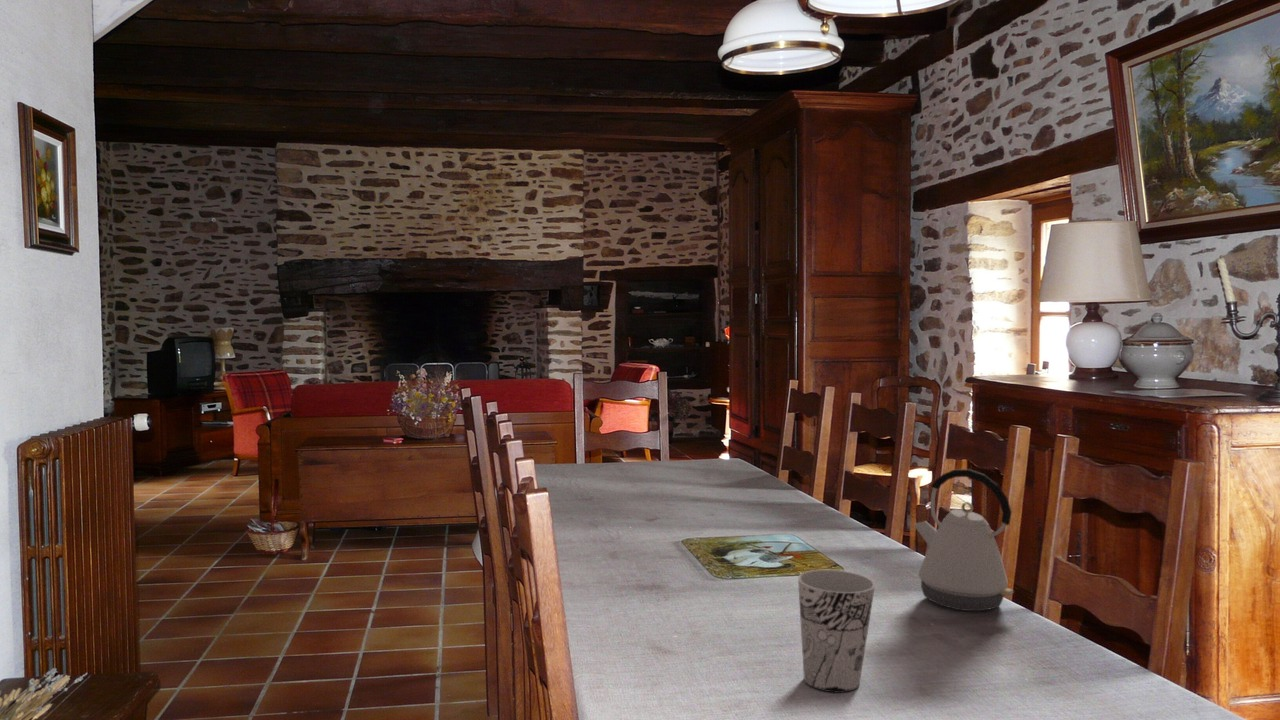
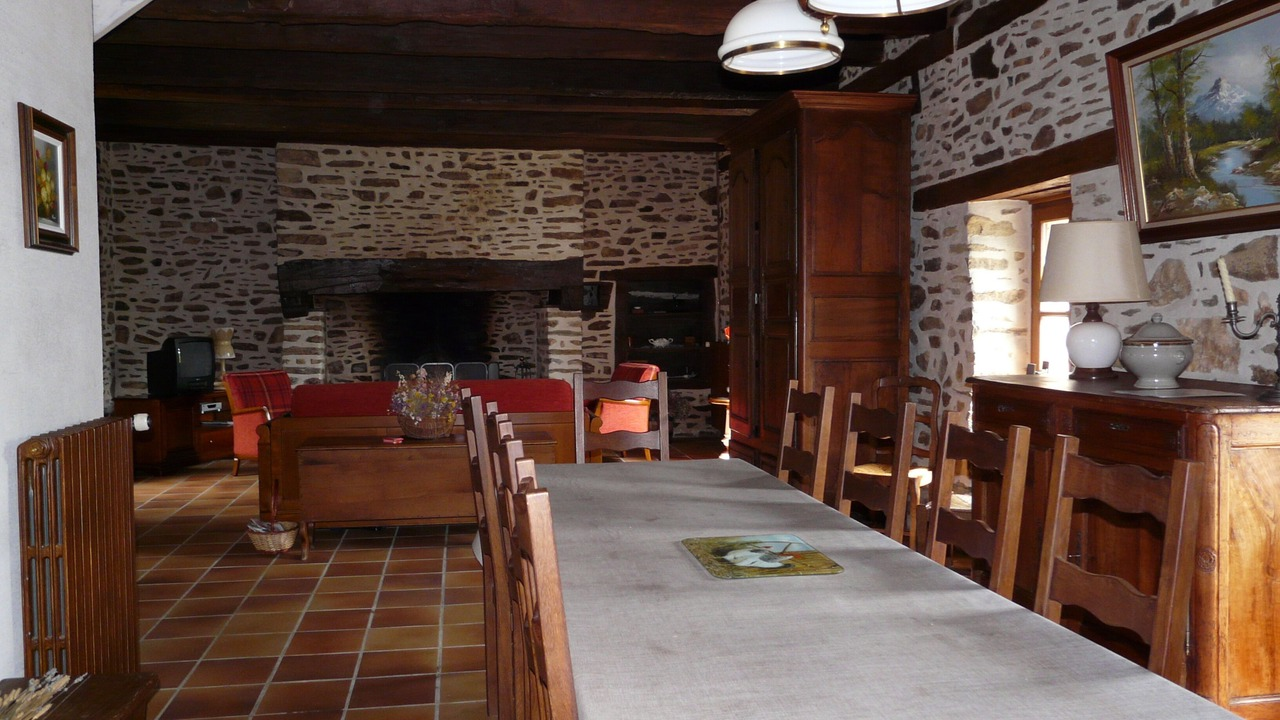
- cup [797,569,876,694]
- kettle [912,468,1015,612]
